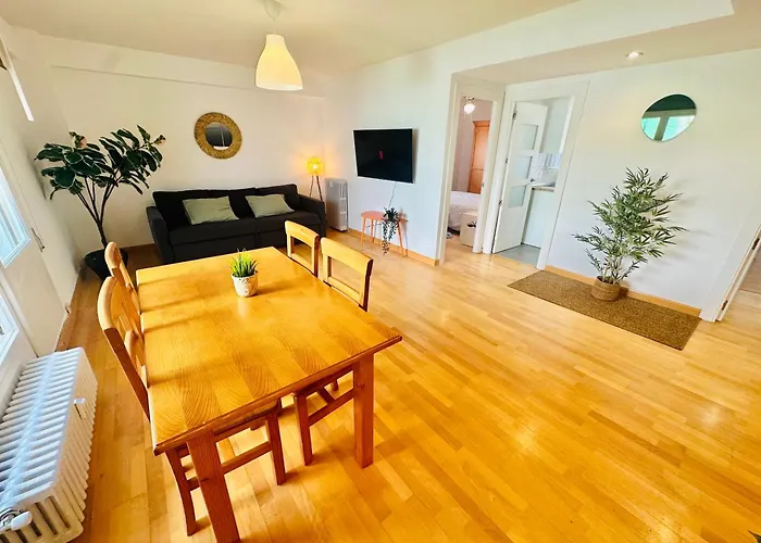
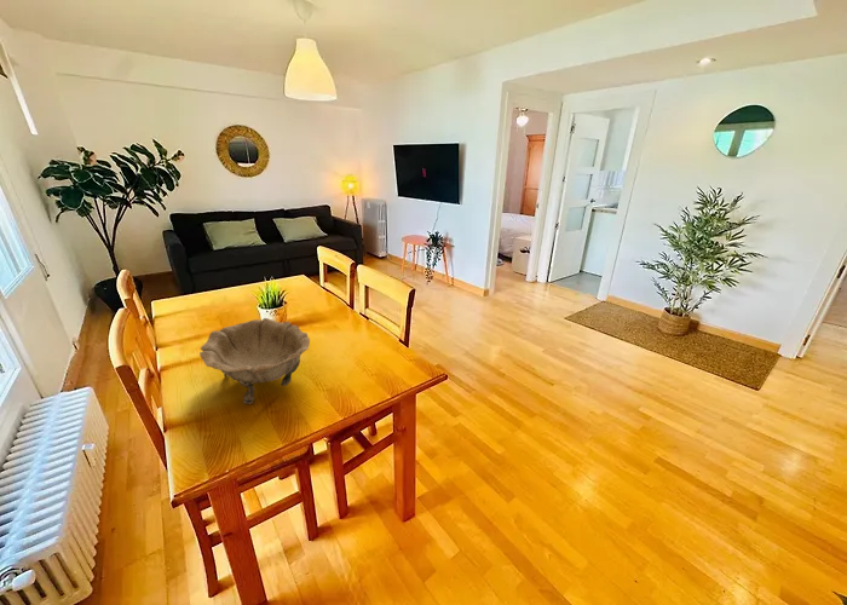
+ decorative bowl [198,317,311,405]
